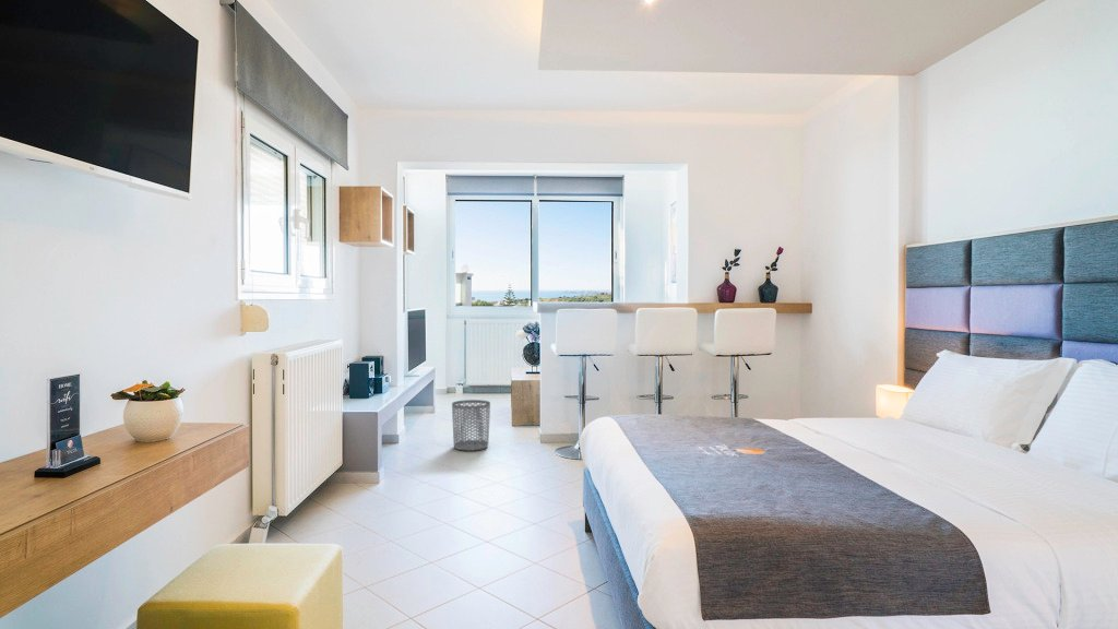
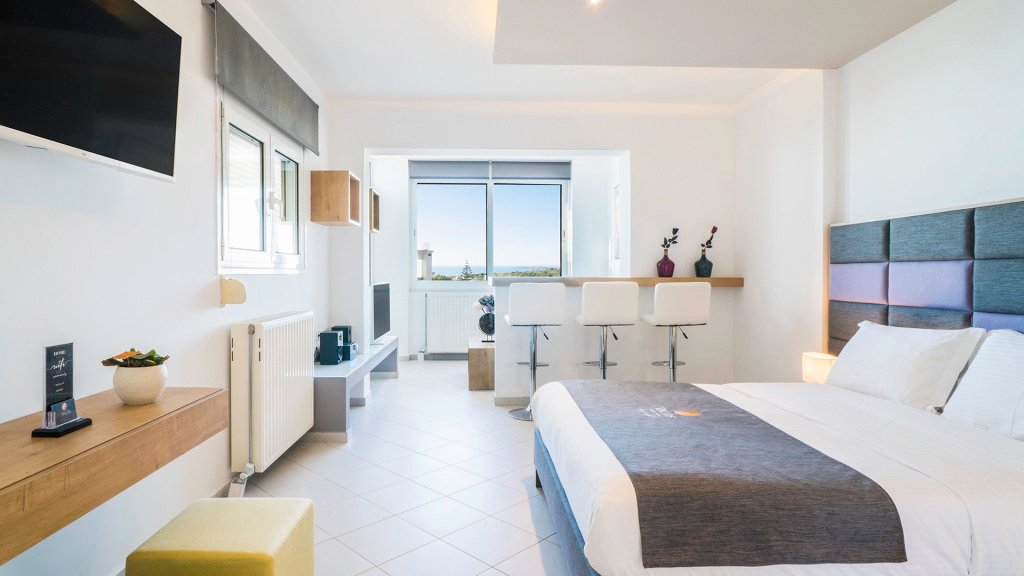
- waste bin [451,399,491,452]
